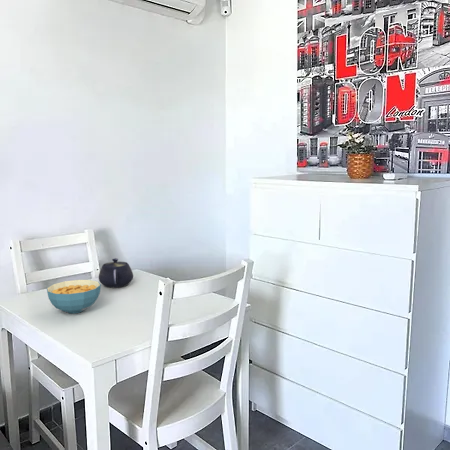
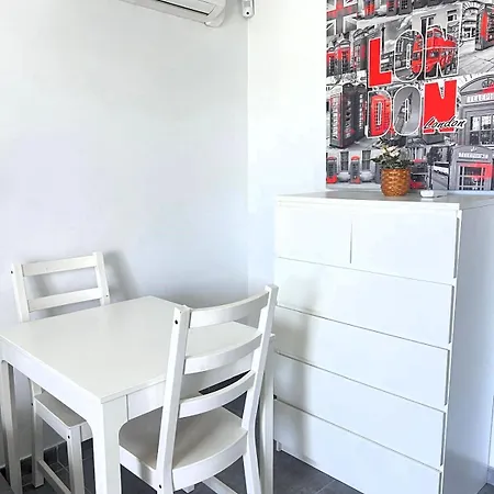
- teapot [98,257,134,288]
- cereal bowl [46,279,102,314]
